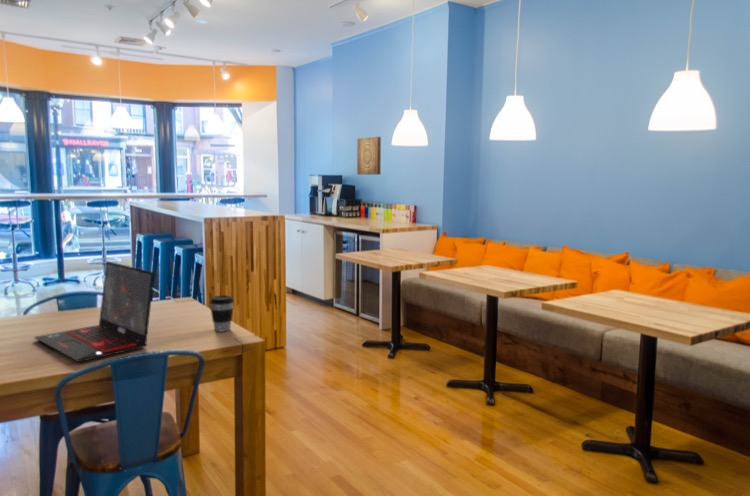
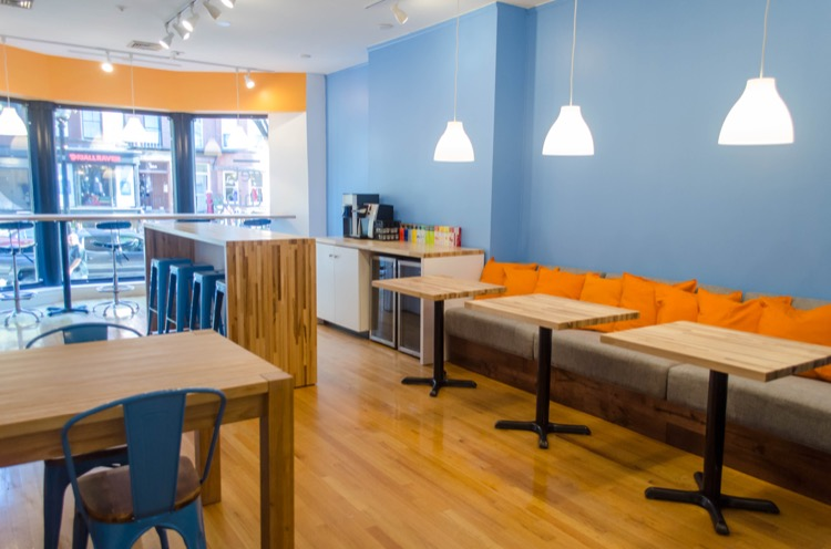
- wall art [356,136,382,176]
- laptop [33,260,156,363]
- coffee cup [209,294,235,333]
